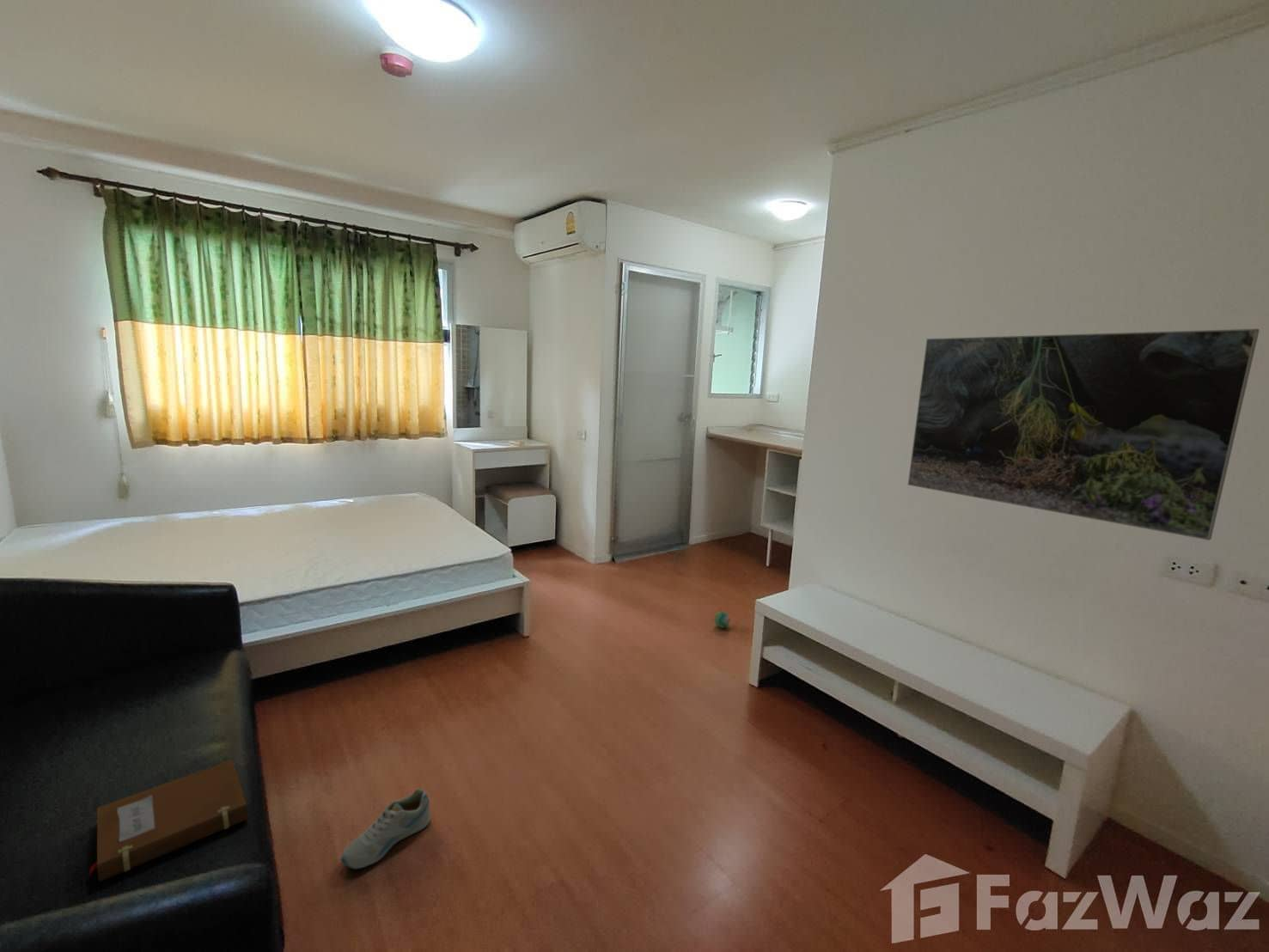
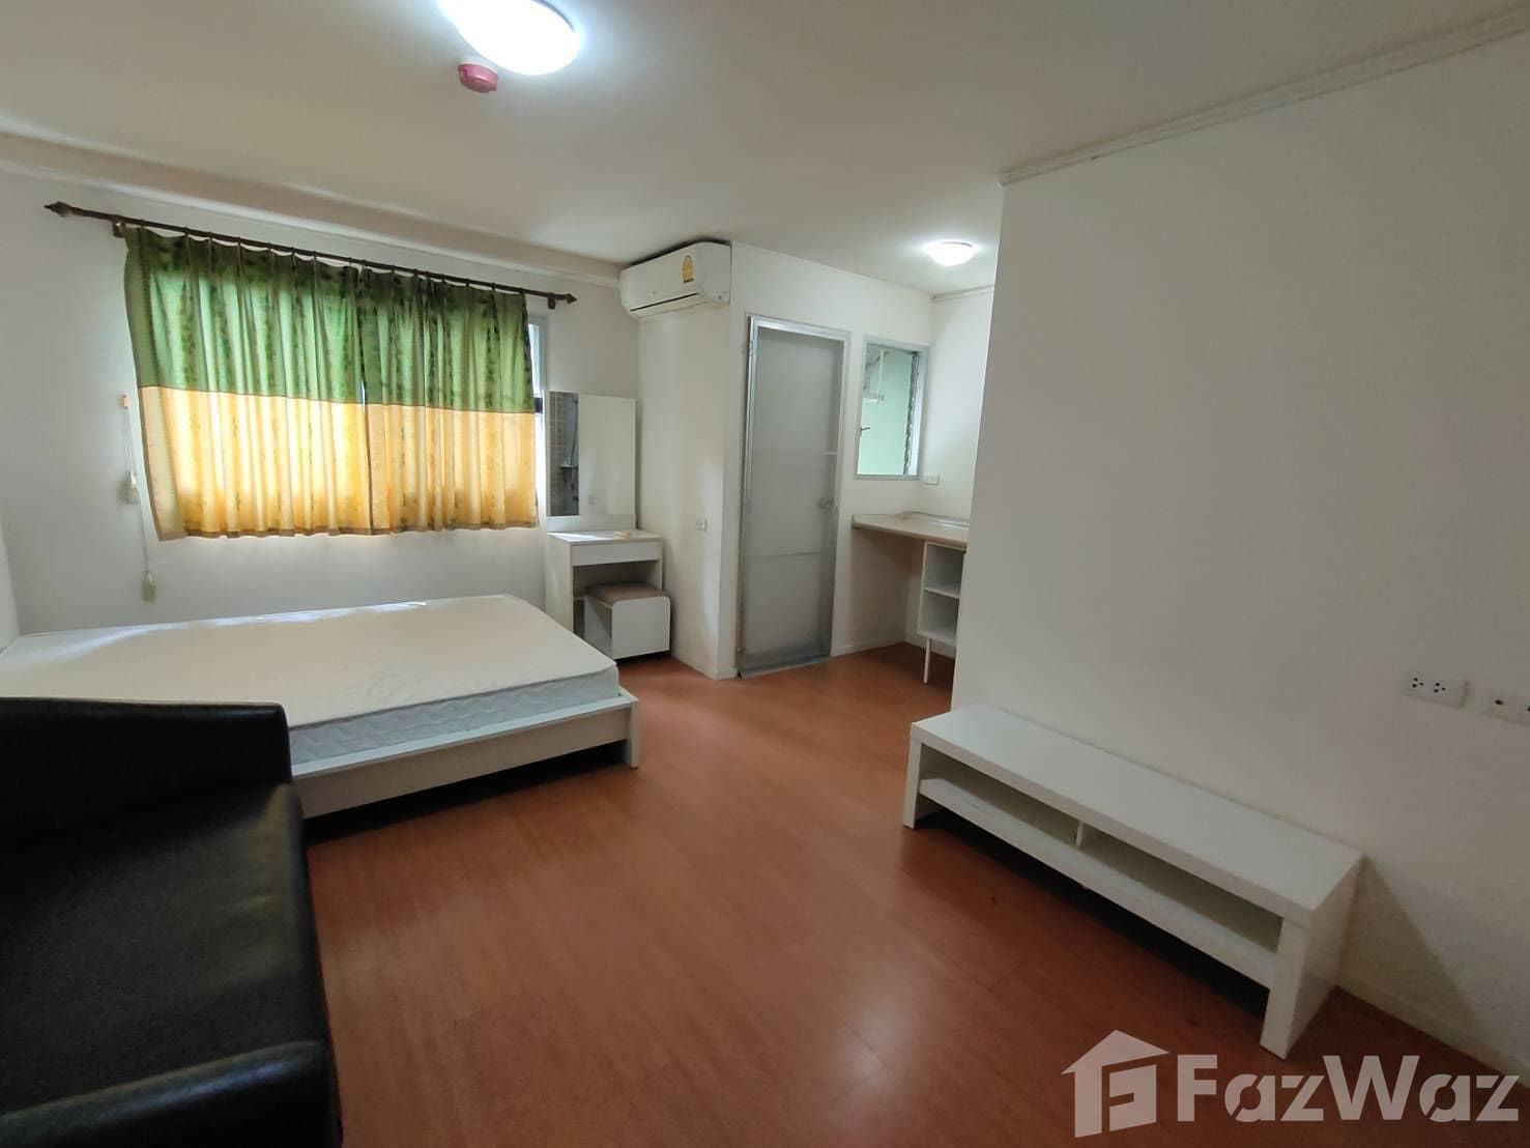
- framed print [907,328,1260,541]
- sneaker [339,788,431,870]
- ball [708,611,736,629]
- notebook [88,759,249,882]
